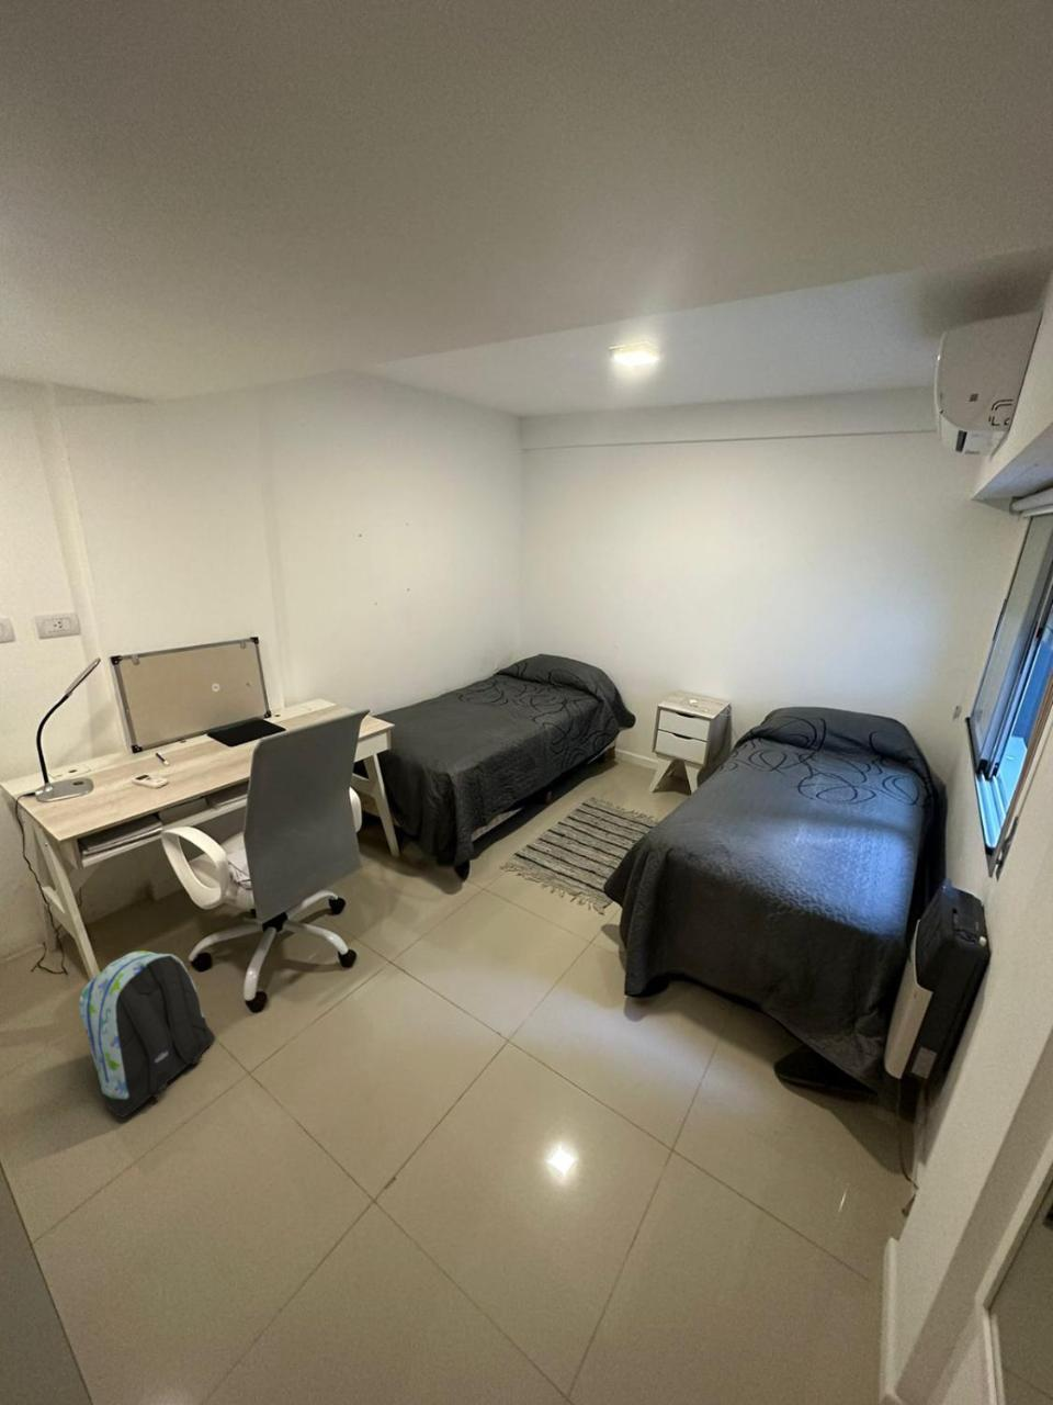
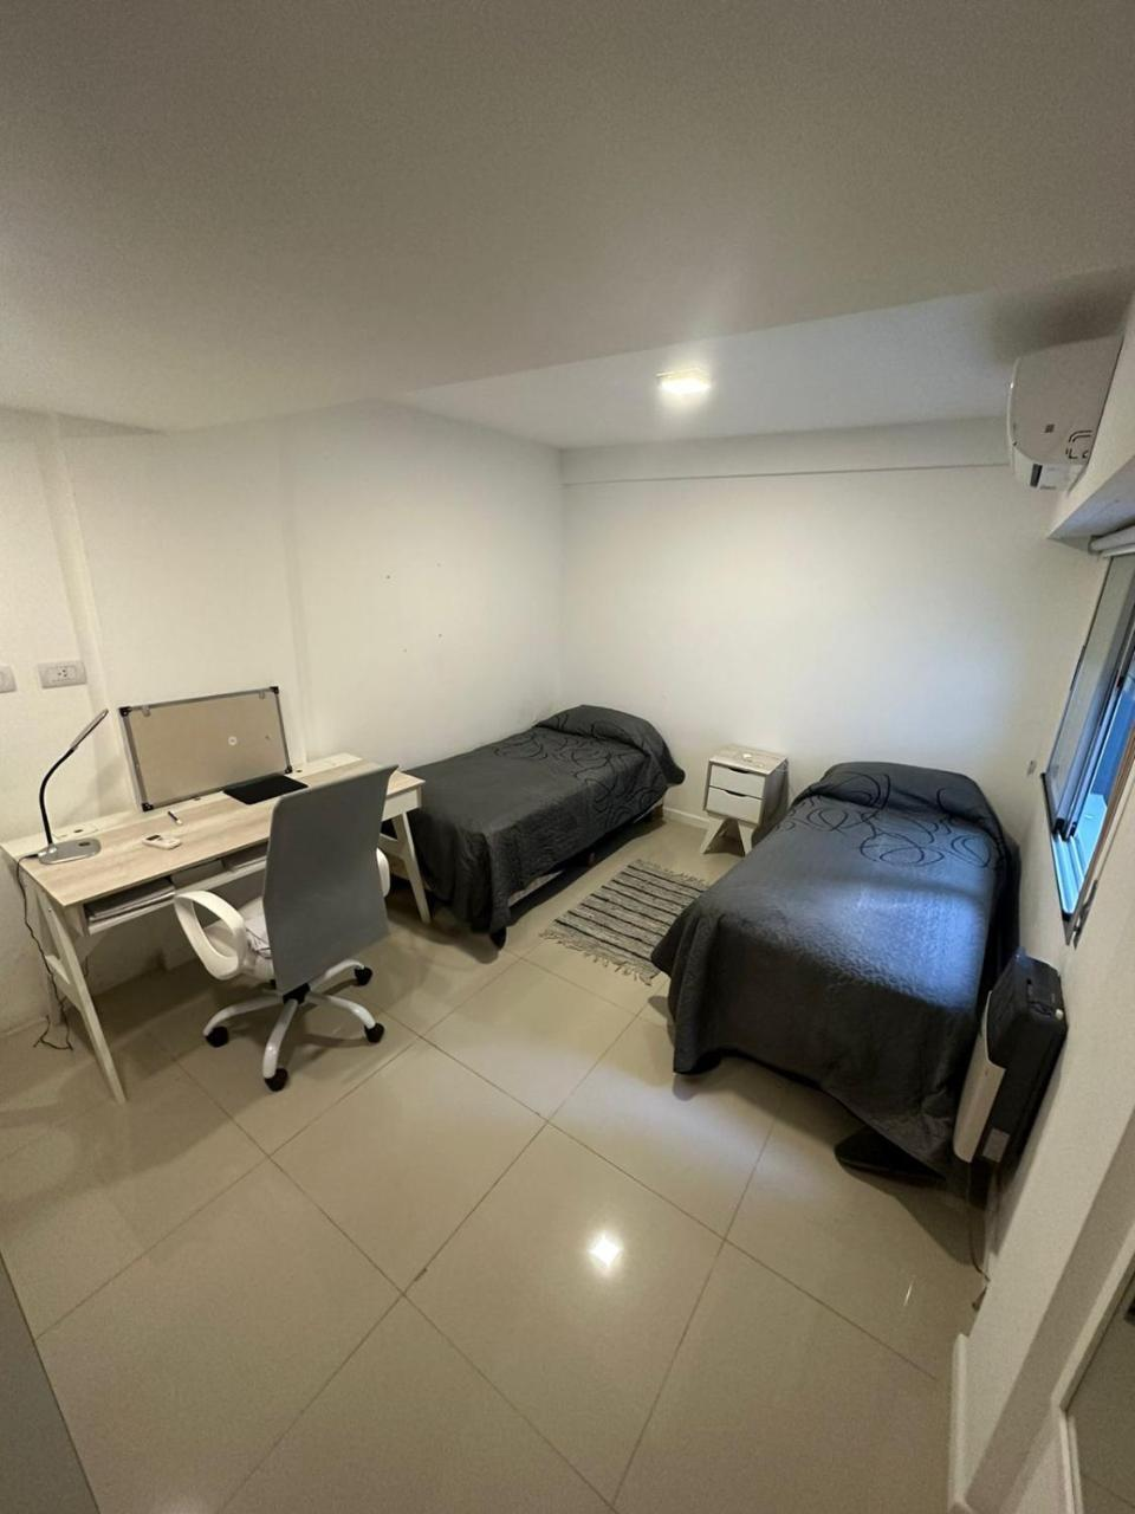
- backpack [79,949,216,1118]
